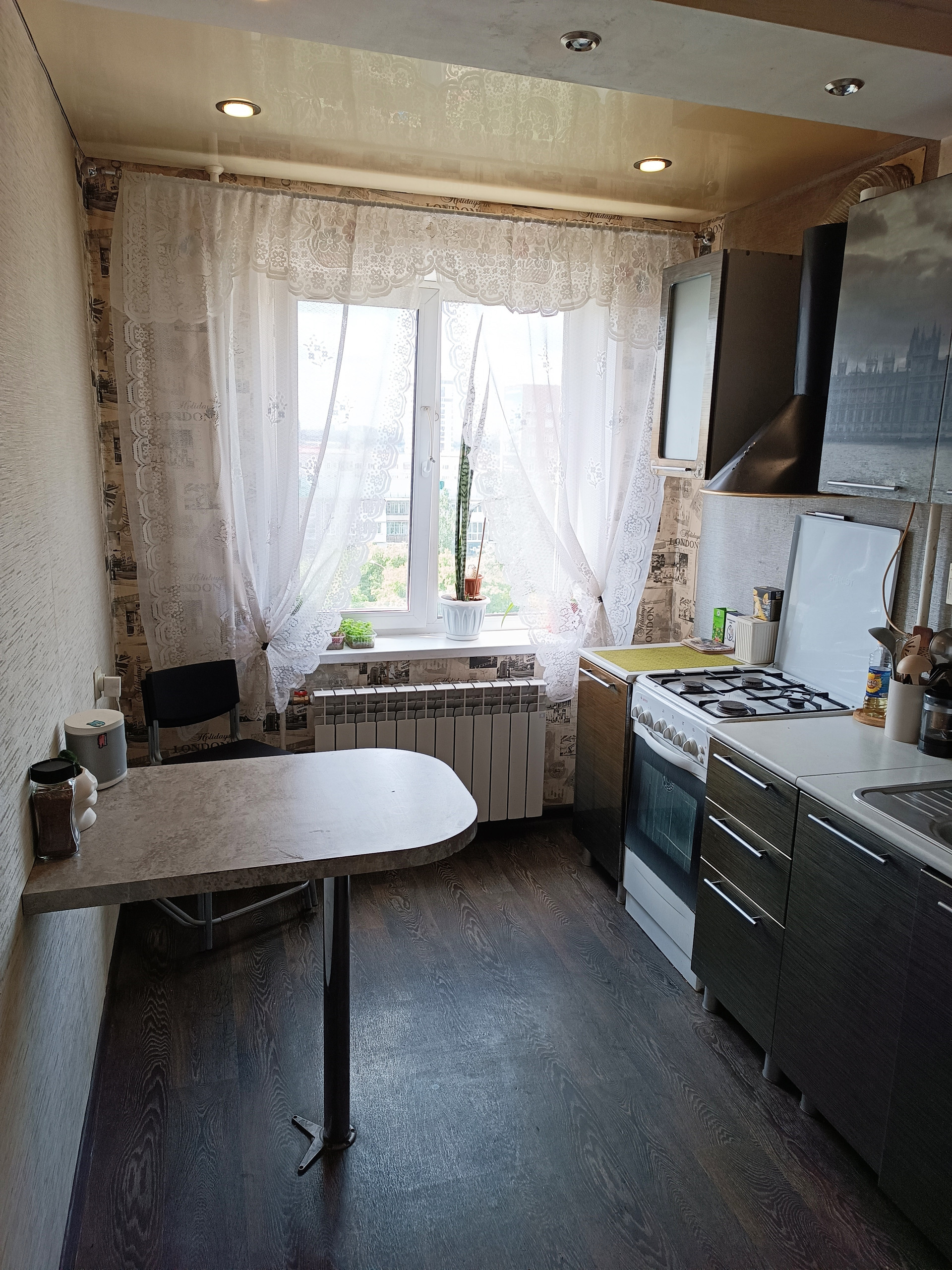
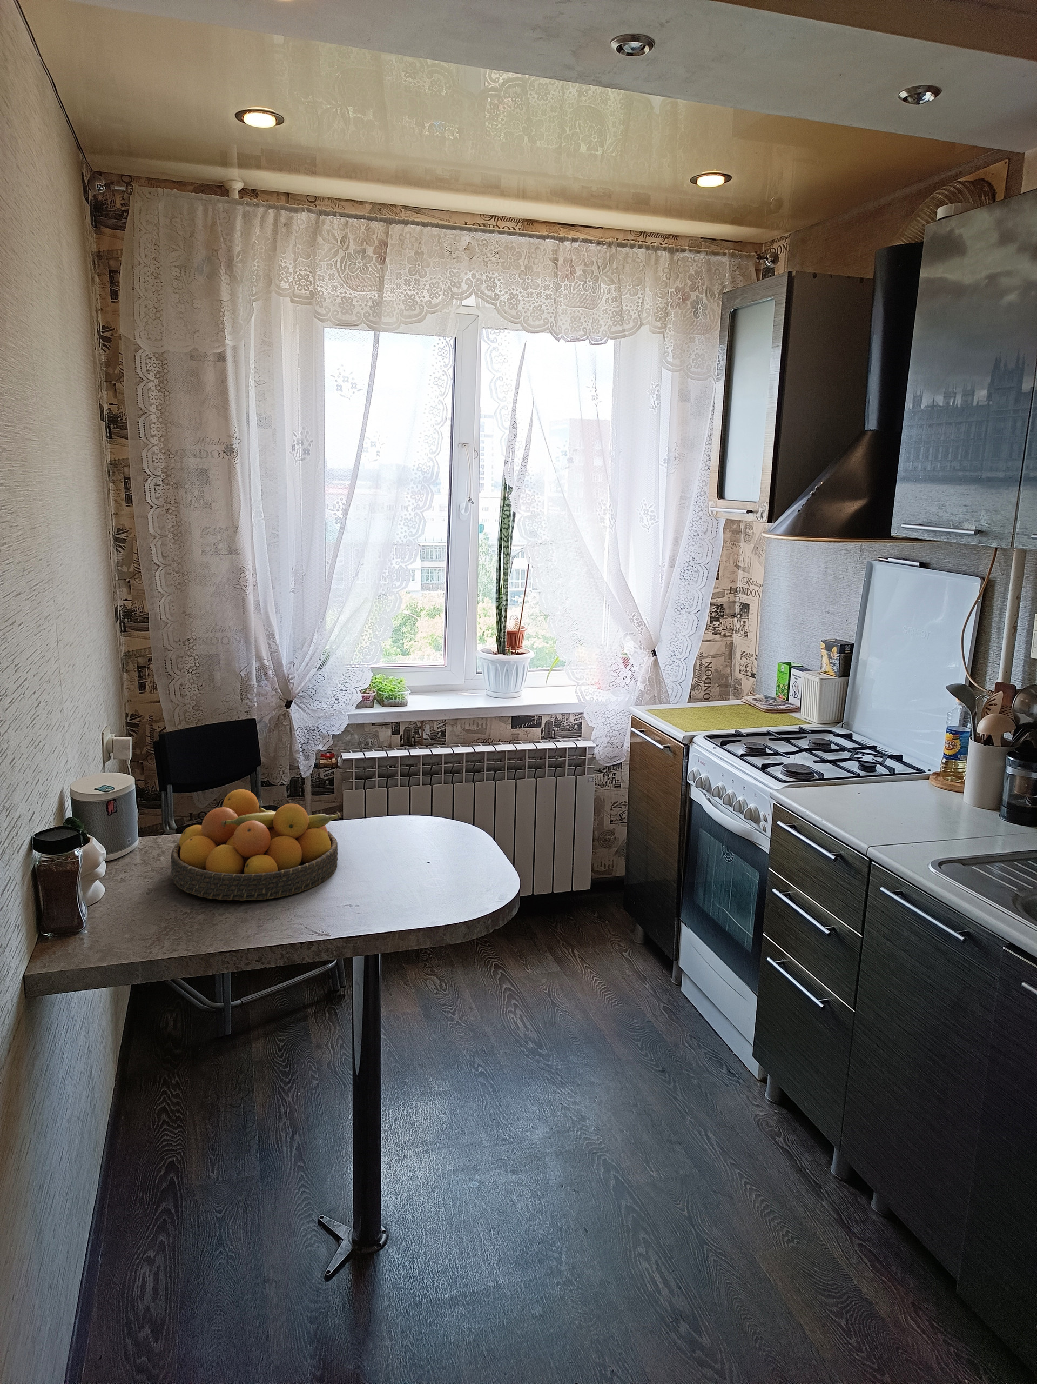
+ fruit bowl [171,789,342,901]
